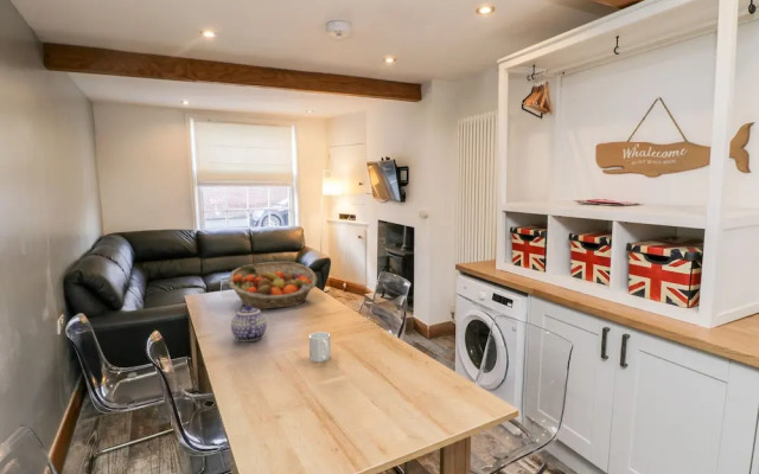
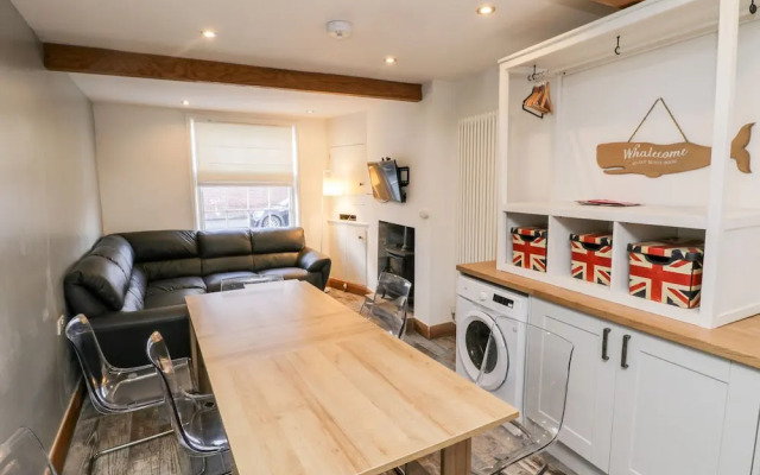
- mug [308,331,332,363]
- teapot [230,306,268,342]
- fruit basket [228,261,318,310]
